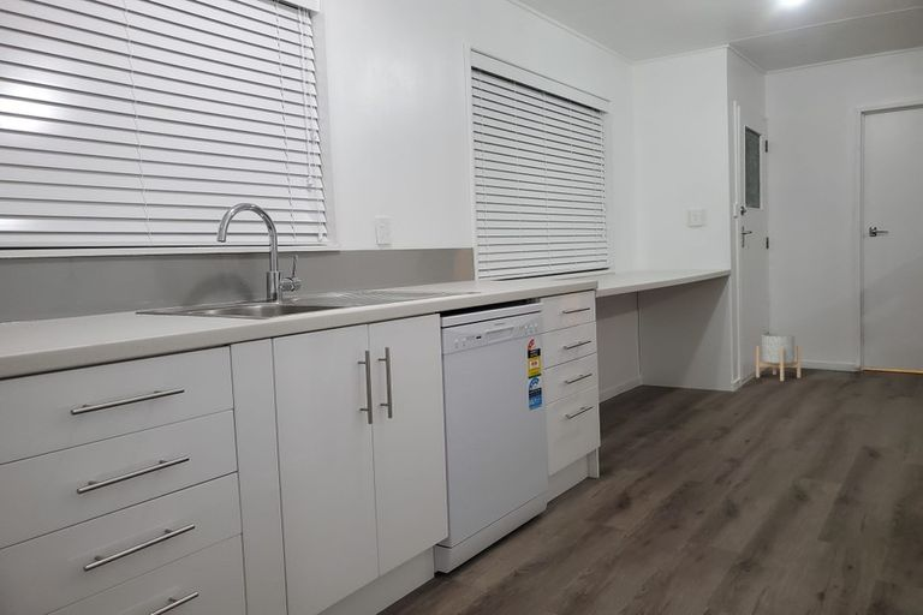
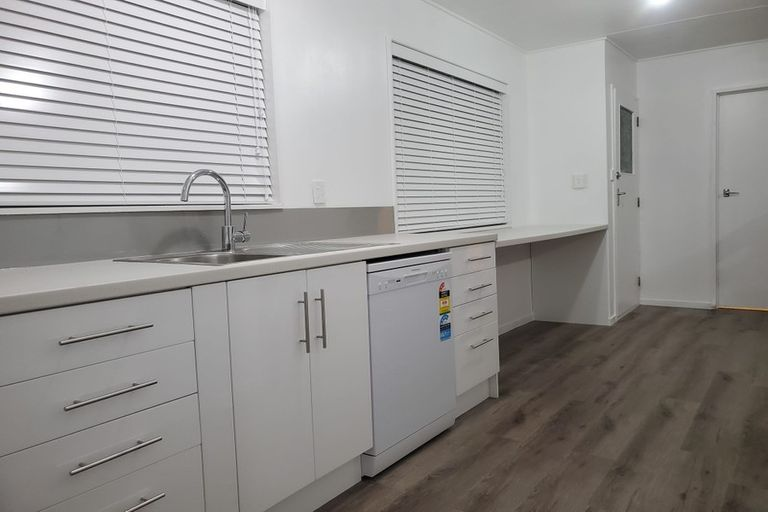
- planter [755,332,802,382]
